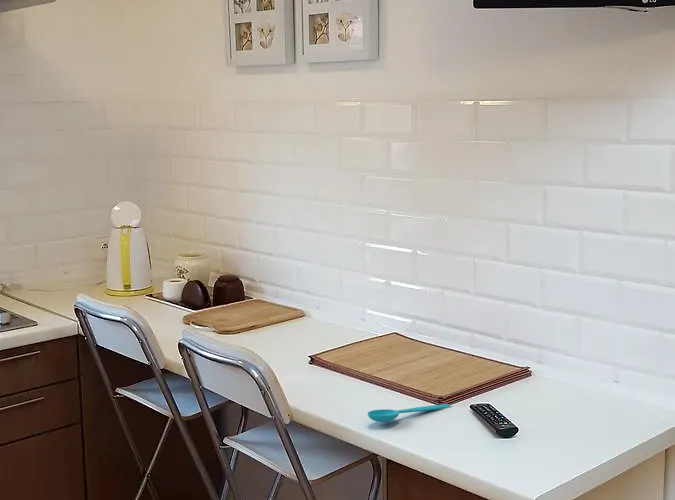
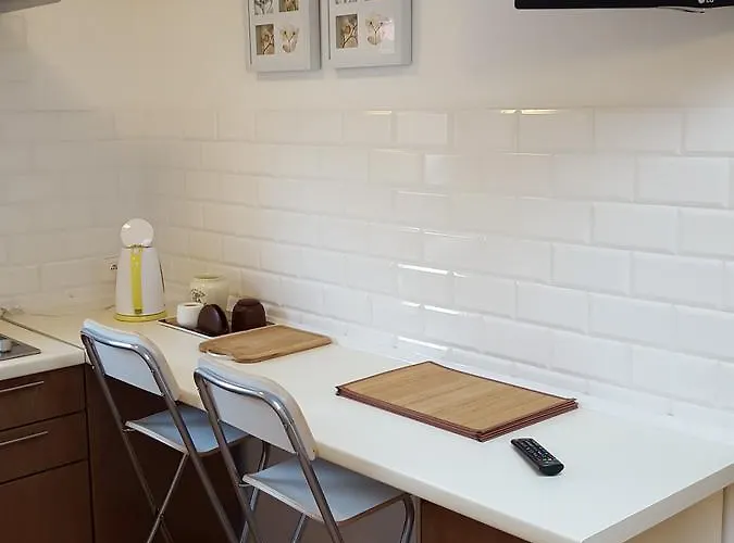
- spoon [367,403,452,423]
